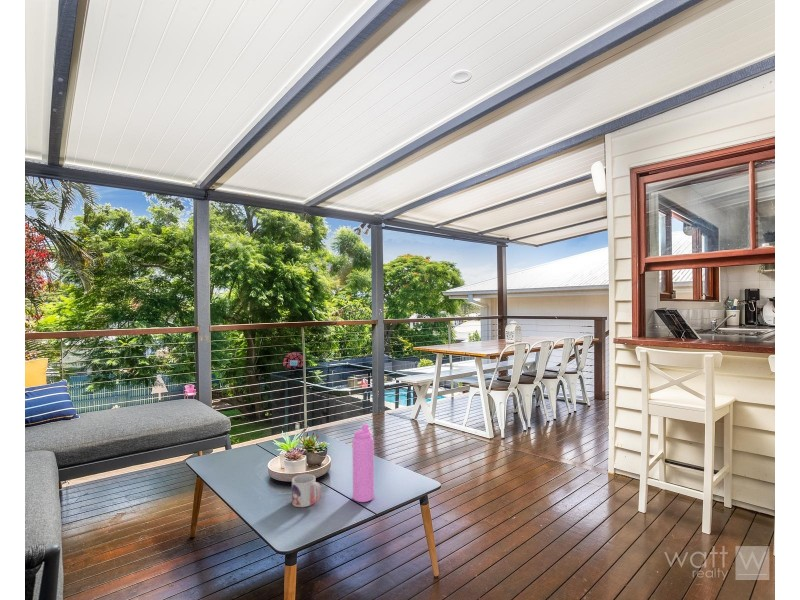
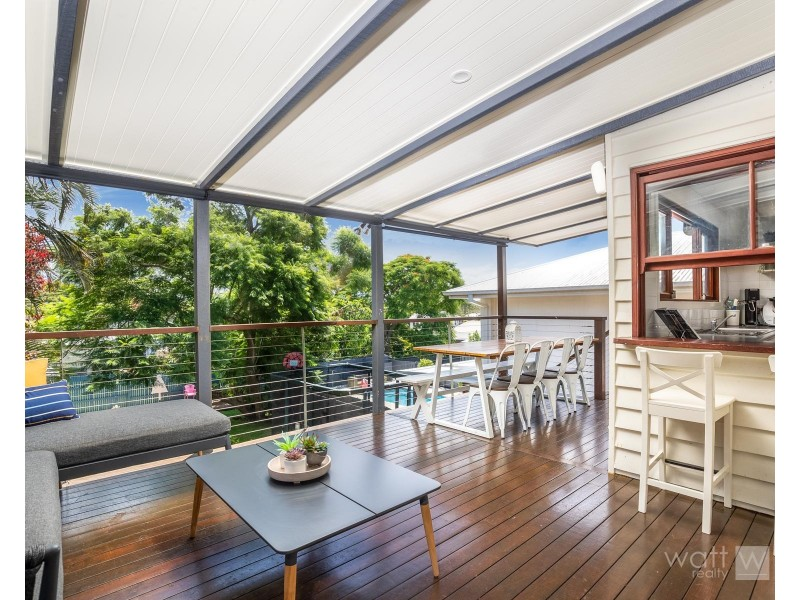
- mug [291,473,323,508]
- water bottle [351,423,375,503]
